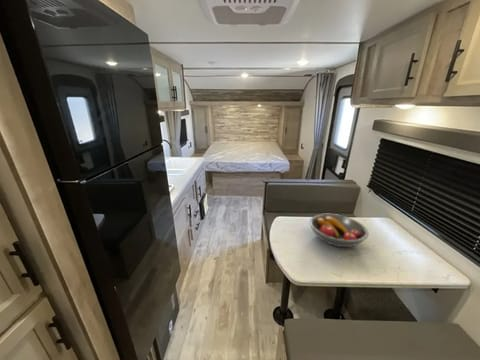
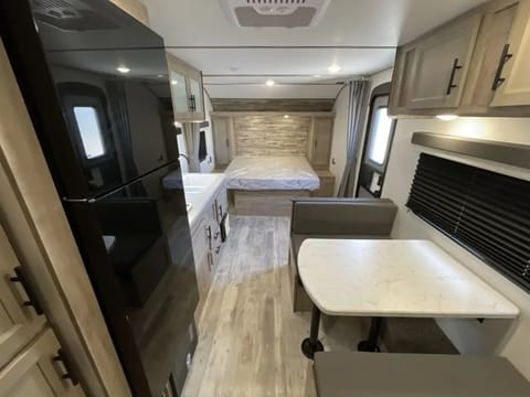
- fruit bowl [309,213,370,248]
